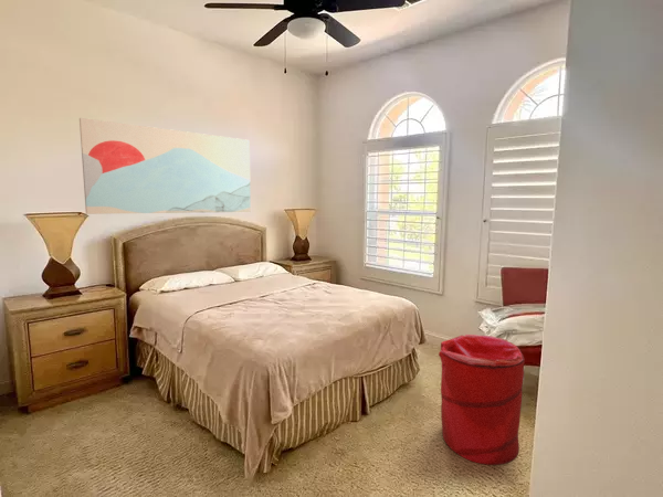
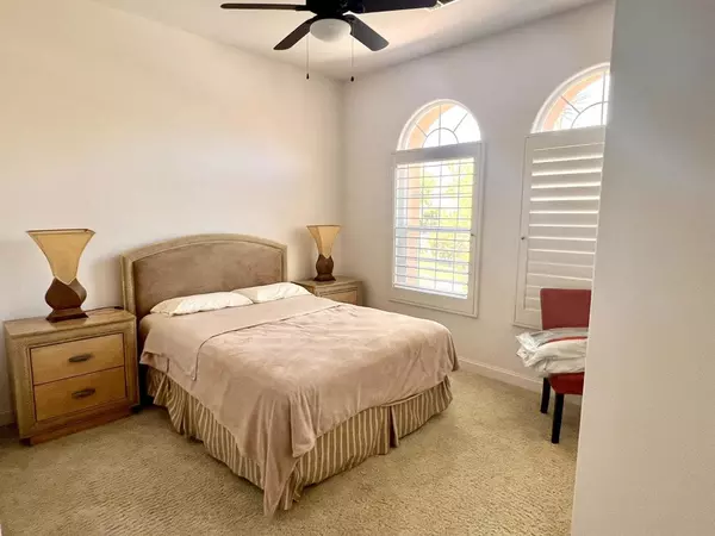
- wall art [78,117,252,215]
- laundry hamper [438,334,526,466]
